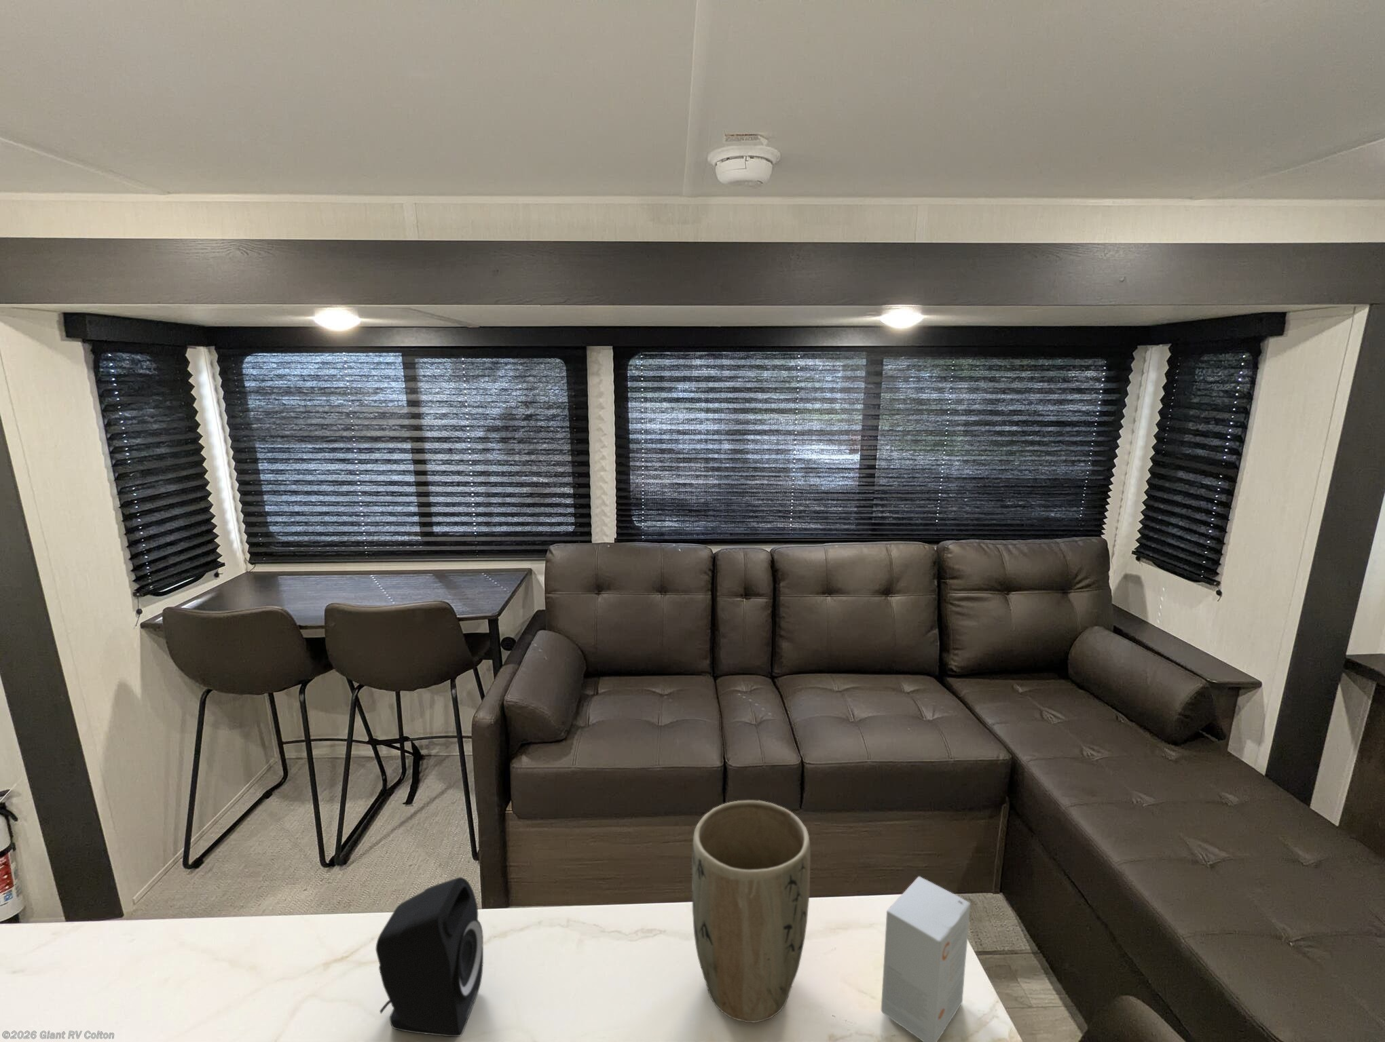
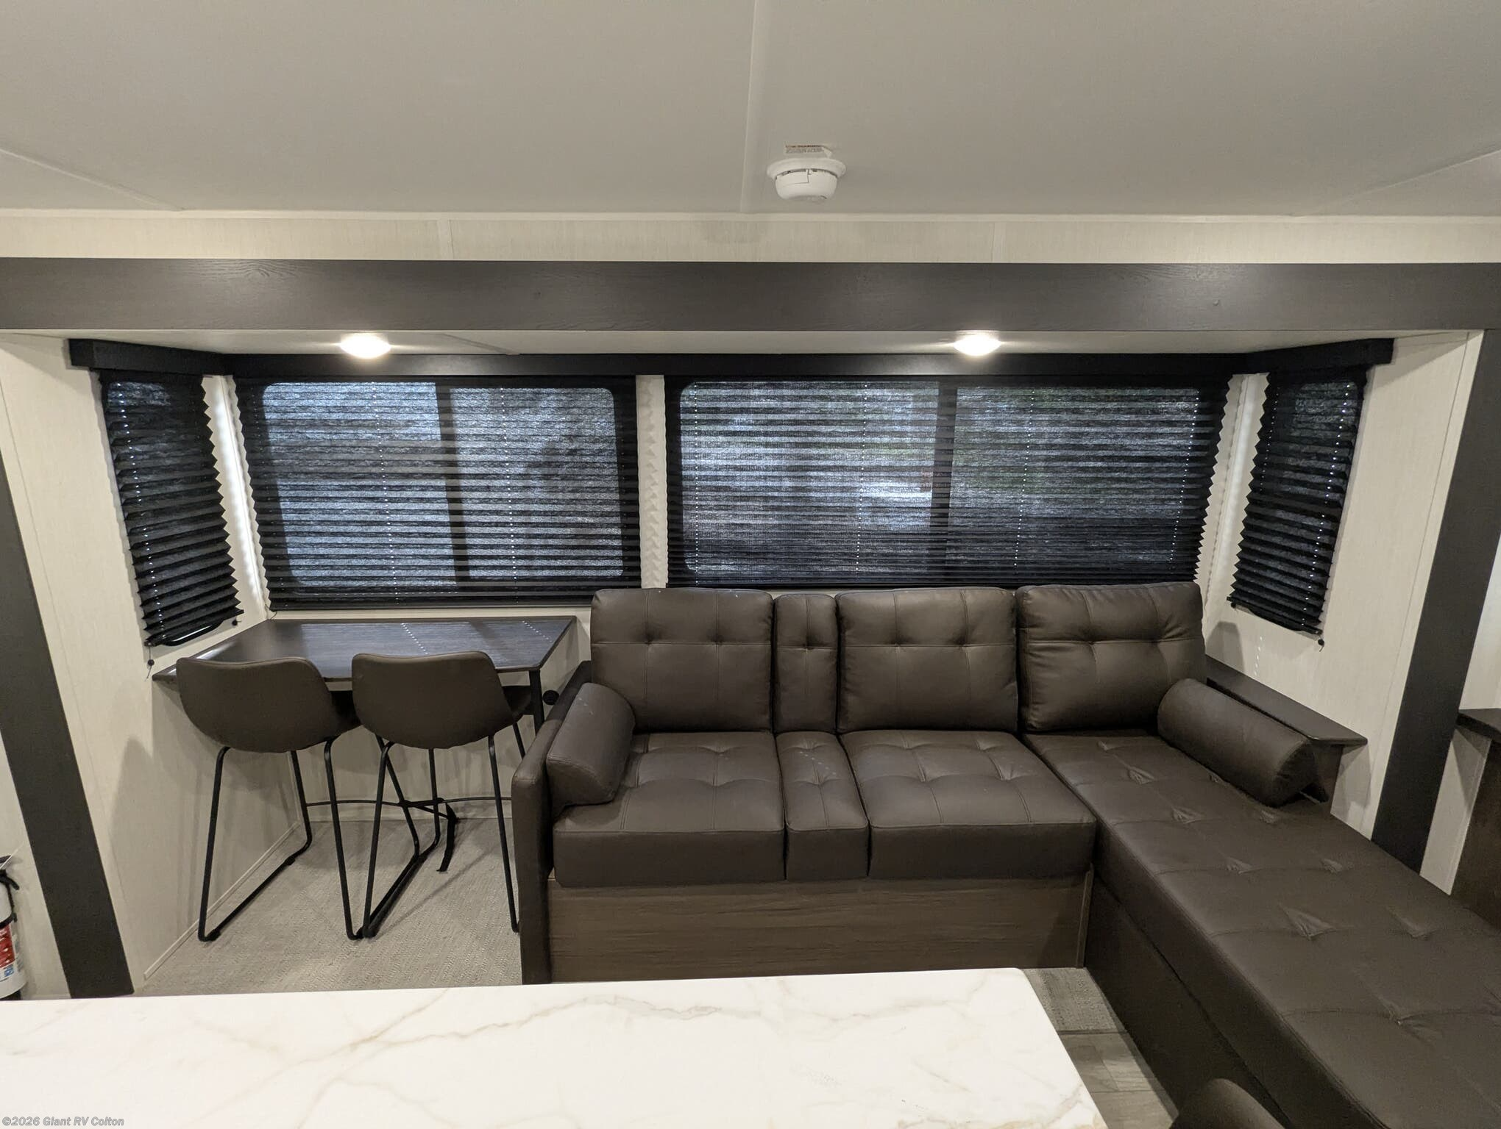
- plant pot [691,800,811,1023]
- speaker [374,877,484,1038]
- small box [880,876,971,1042]
